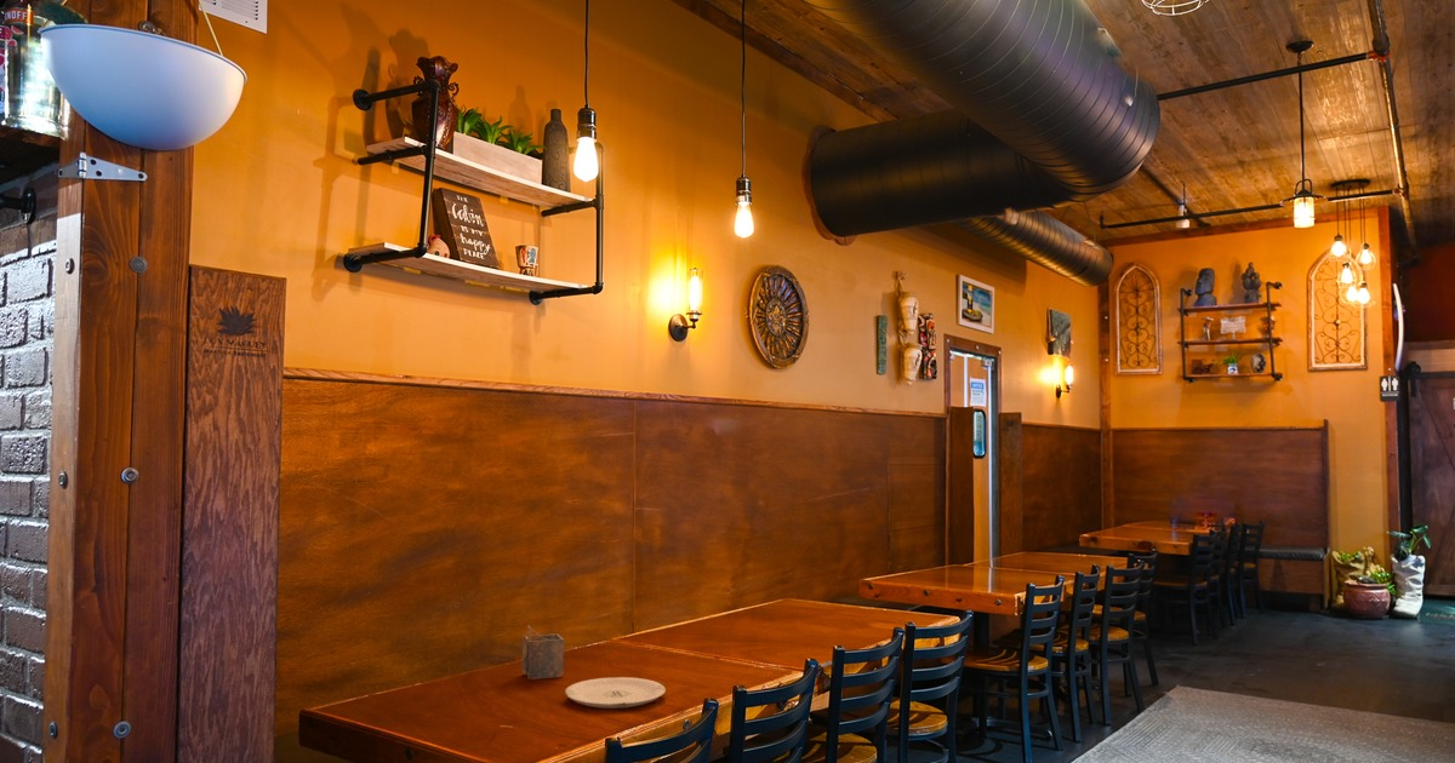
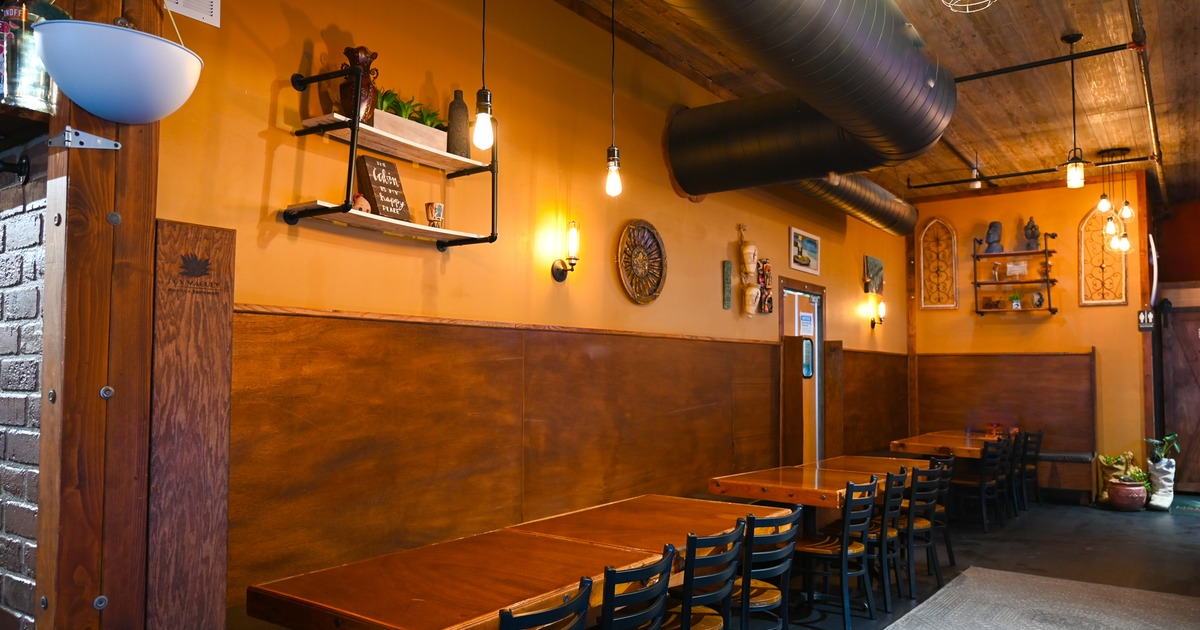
- napkin holder [521,624,565,681]
- plate [564,676,667,710]
